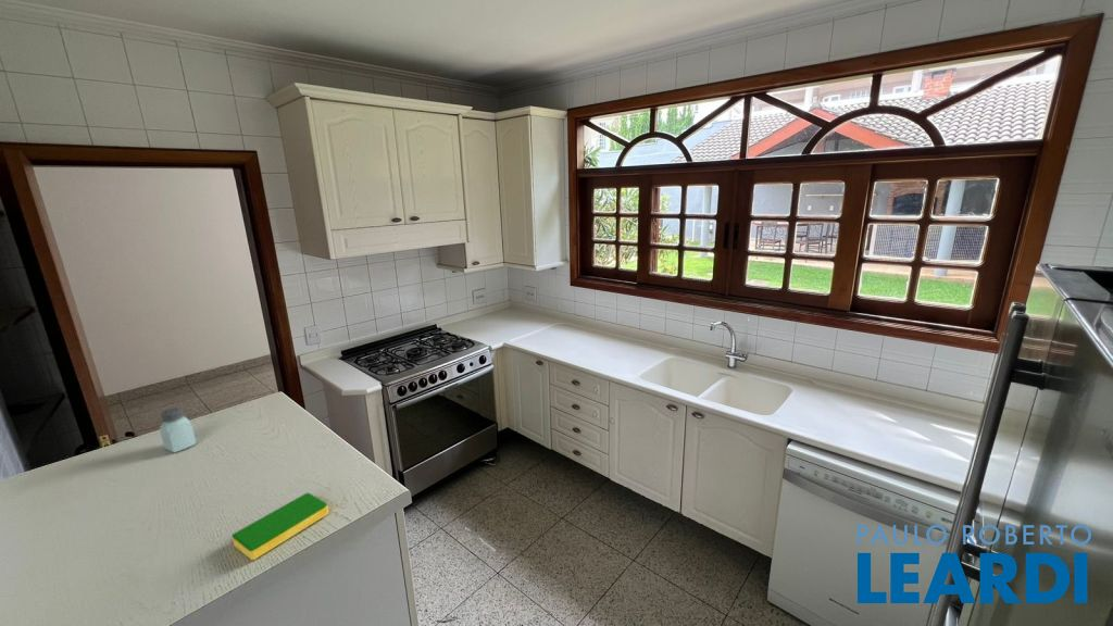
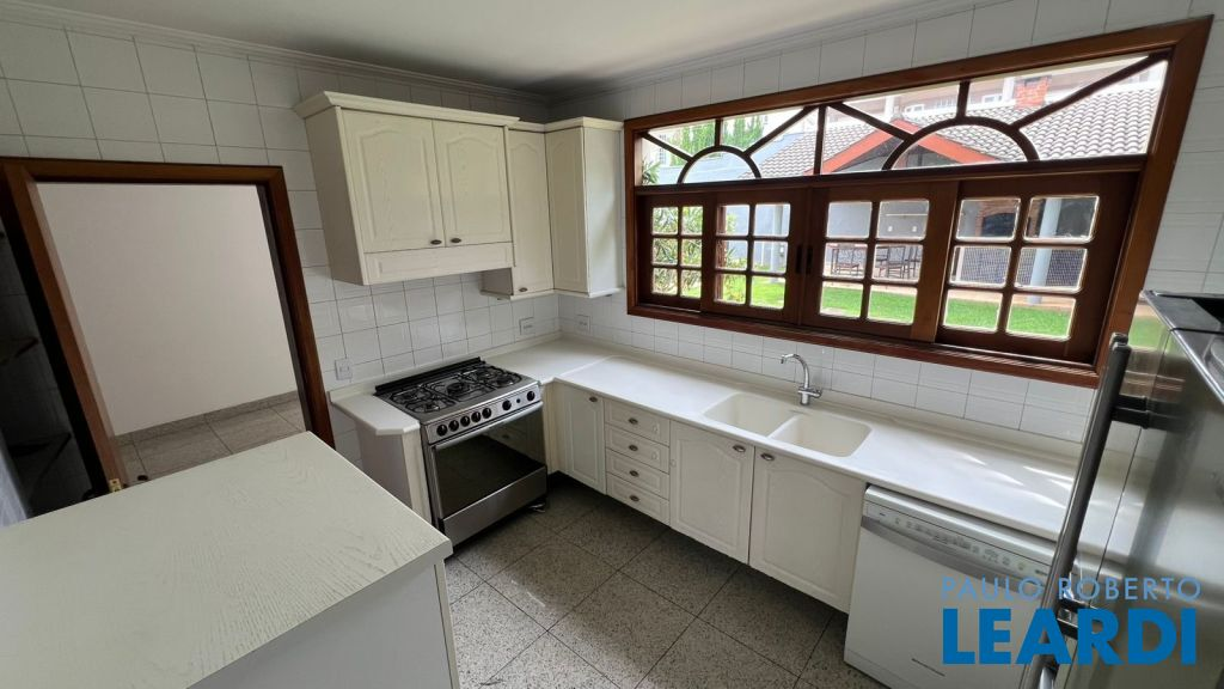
- saltshaker [159,406,198,453]
- dish sponge [230,492,329,561]
